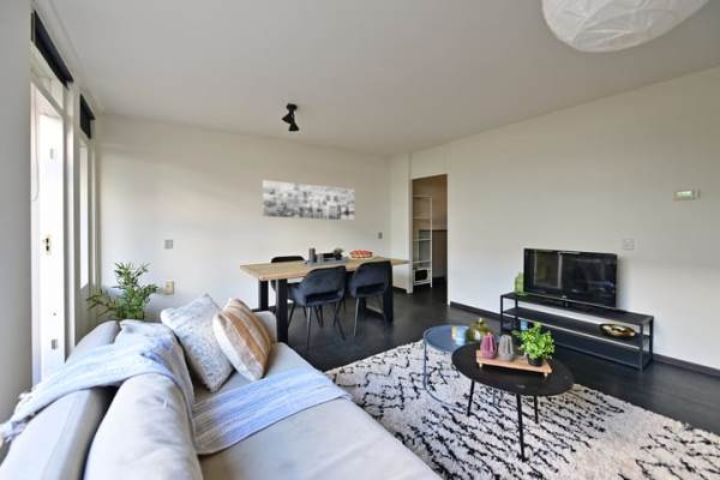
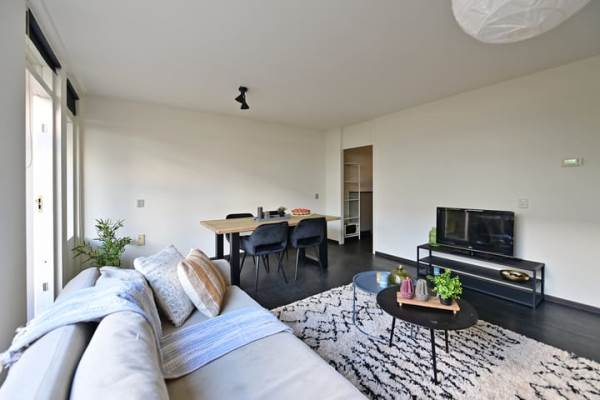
- wall art [262,179,355,221]
